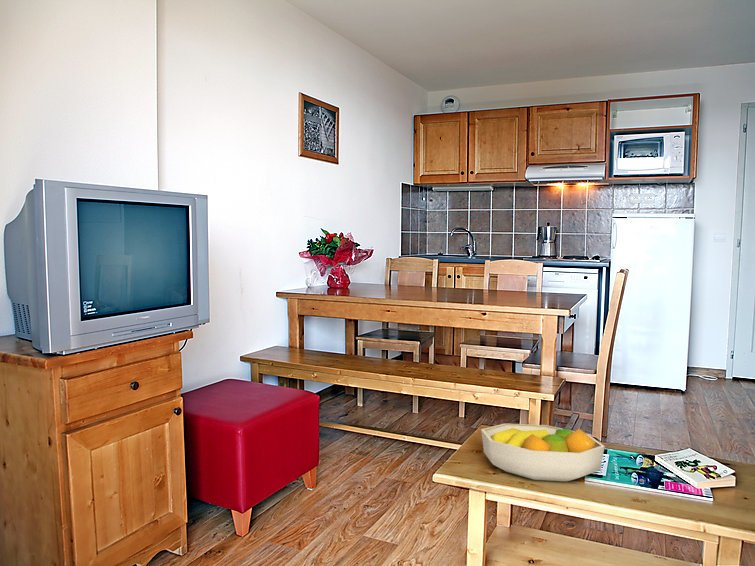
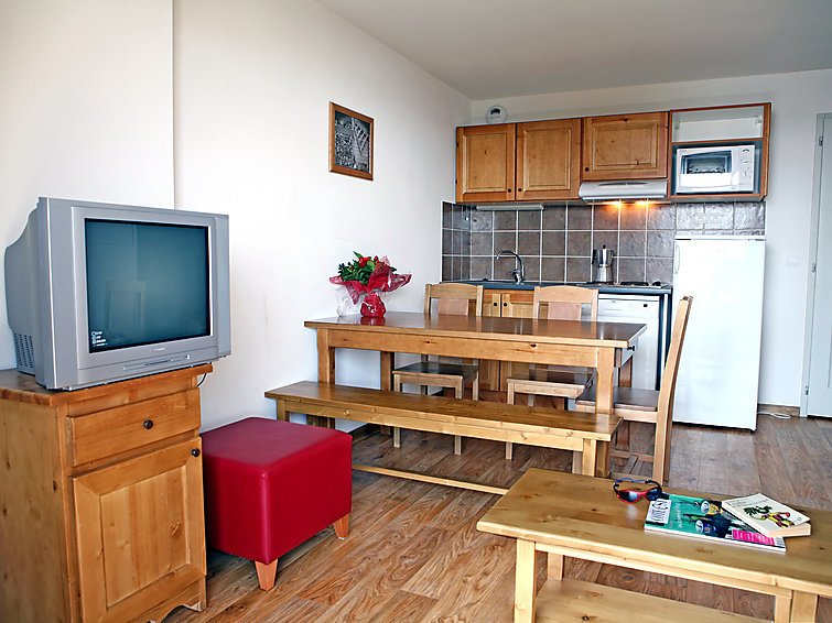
- fruit bowl [480,423,606,482]
